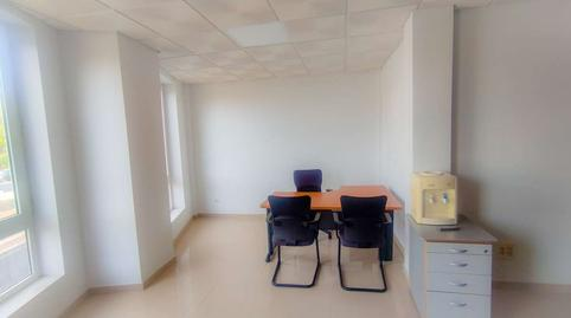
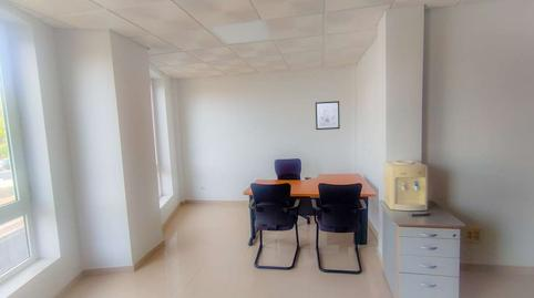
+ wall art [315,100,341,131]
